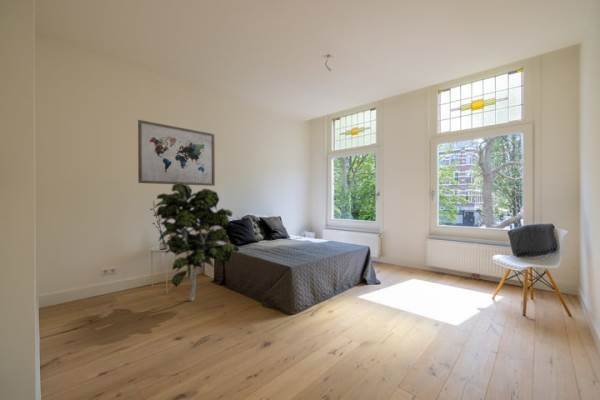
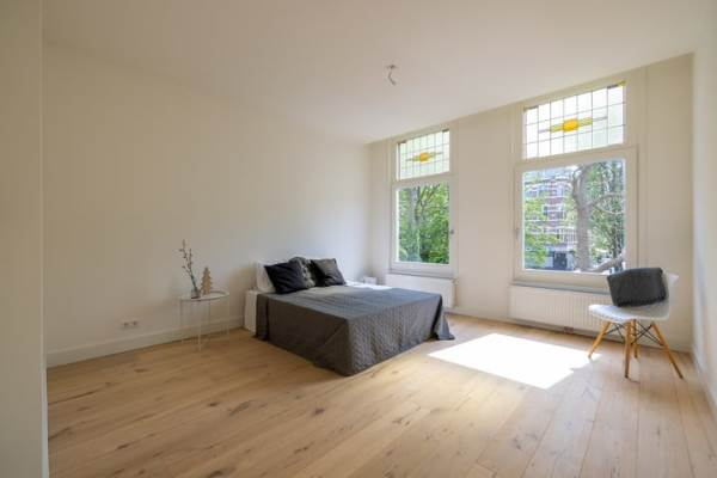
- indoor plant [154,183,240,302]
- wall art [137,119,216,187]
